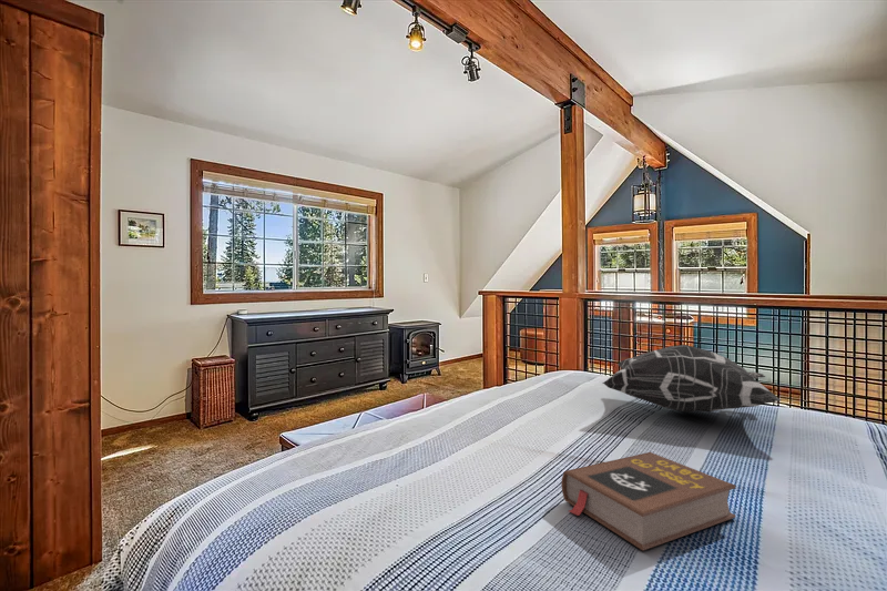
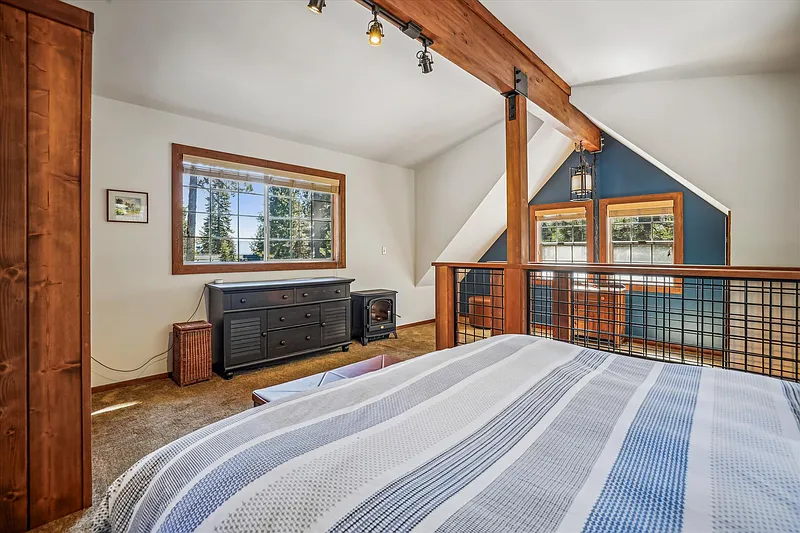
- decorative pillow [601,344,782,412]
- book [560,451,736,551]
